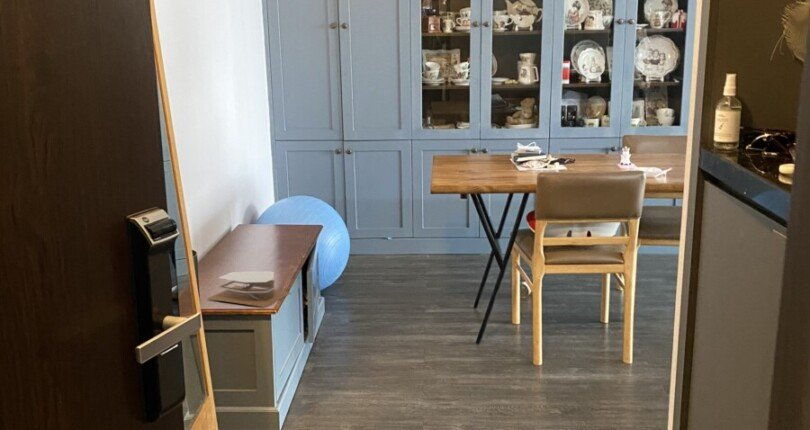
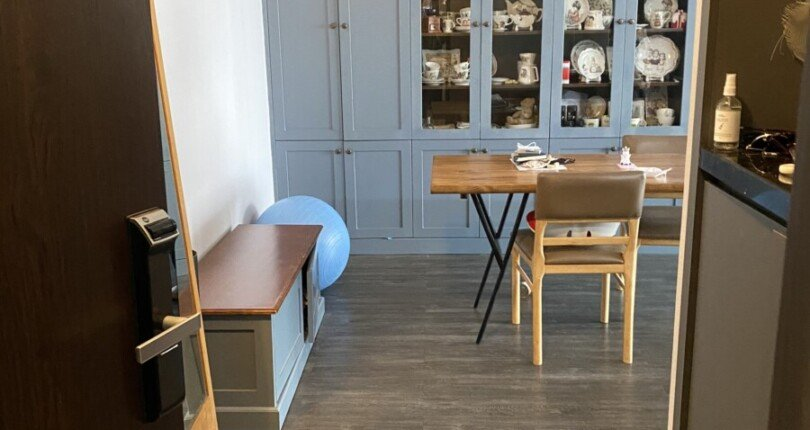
- architectural model [206,270,292,308]
